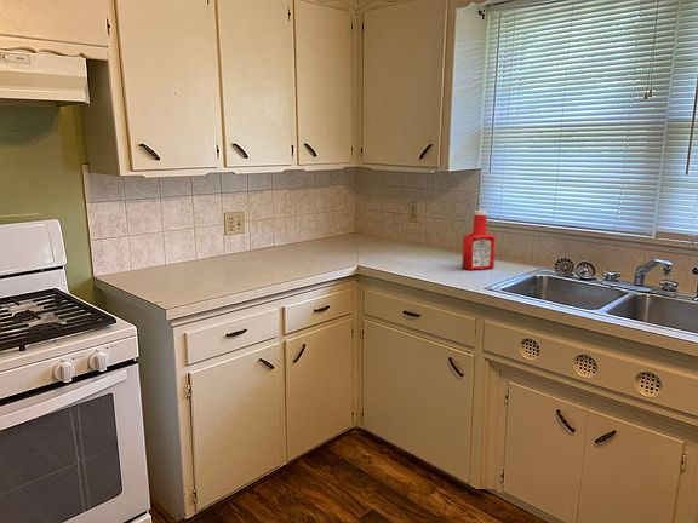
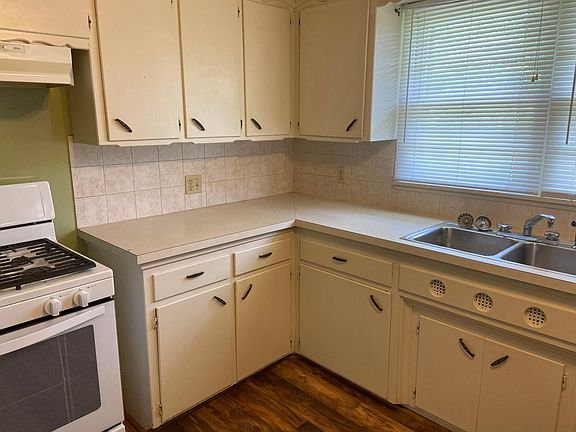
- soap bottle [460,209,497,271]
